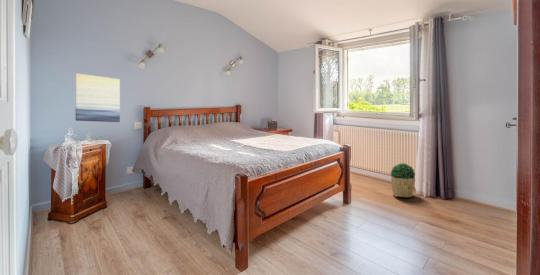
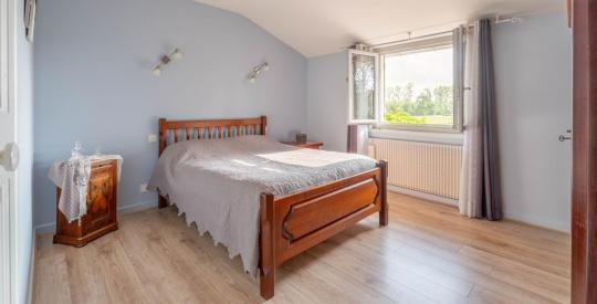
- potted plant [390,162,416,198]
- wall art [75,72,121,123]
